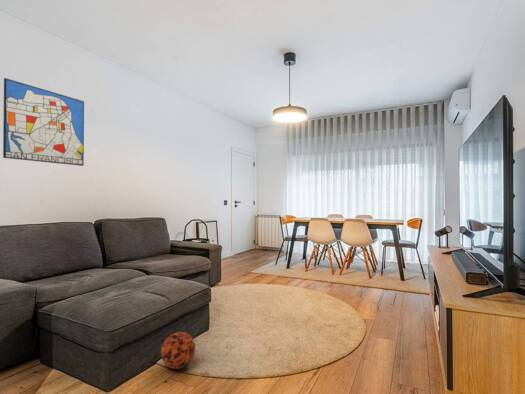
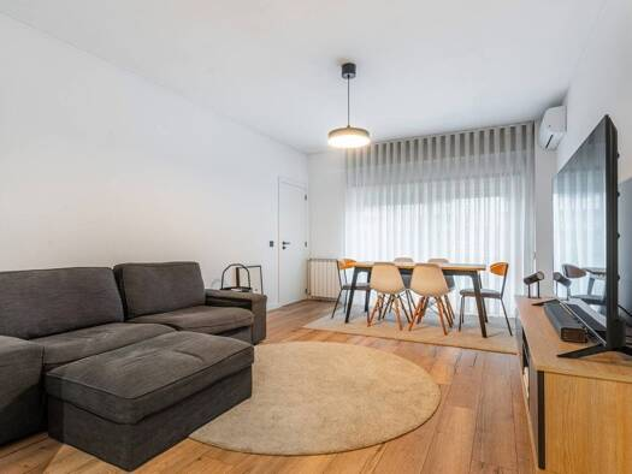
- wall art [2,77,85,167]
- decorative ball [160,331,196,370]
